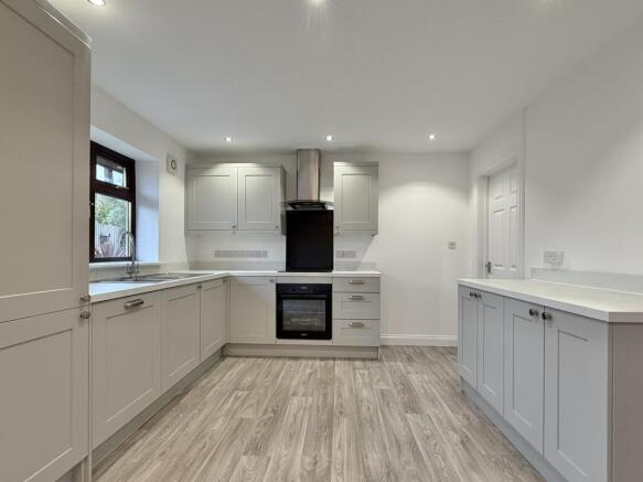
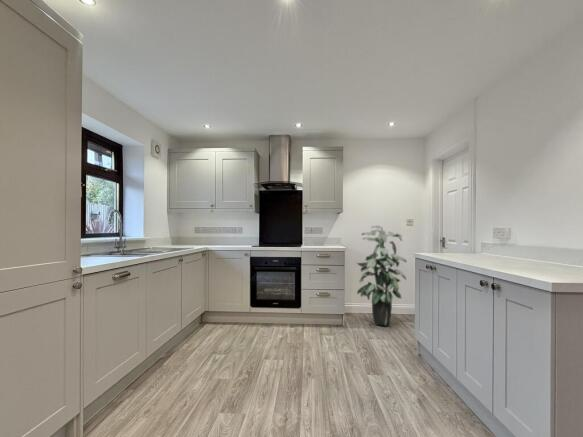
+ indoor plant [356,225,408,327]
